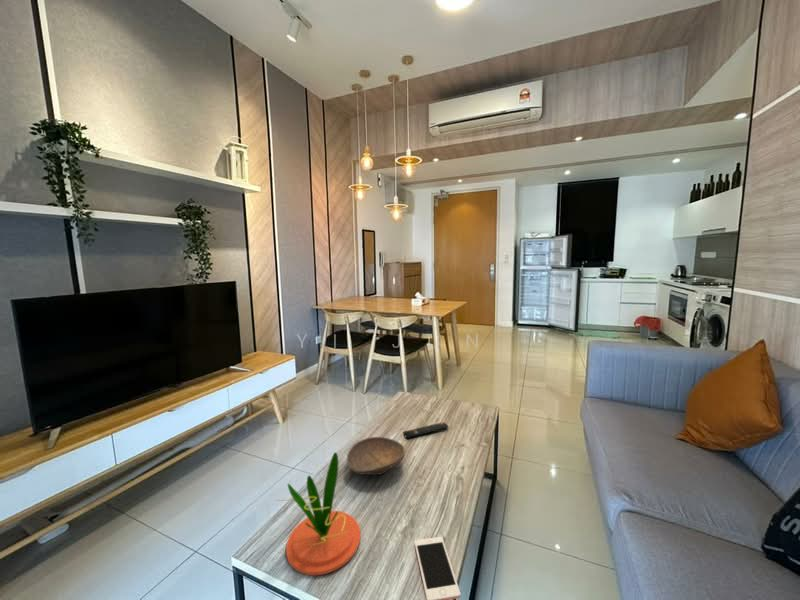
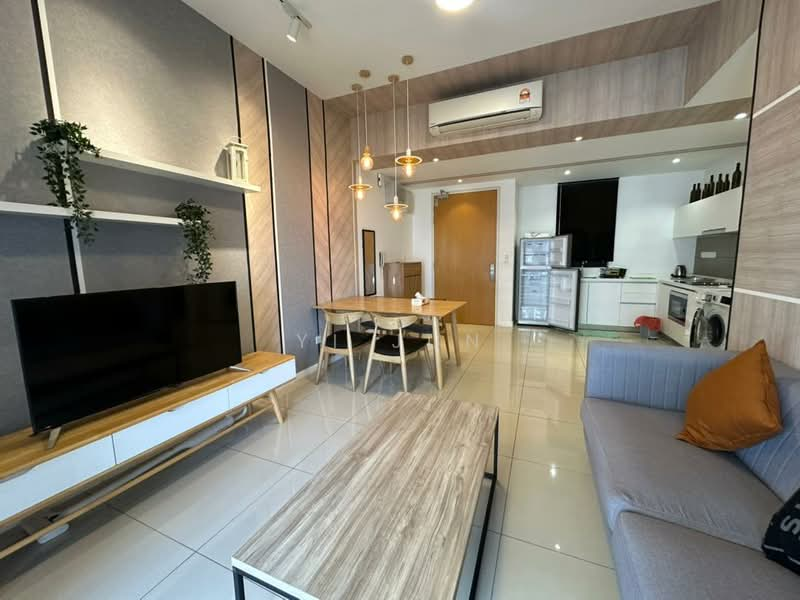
- remote control [402,421,449,439]
- decorative bowl [346,436,406,476]
- plant [275,451,361,576]
- cell phone [414,536,461,600]
